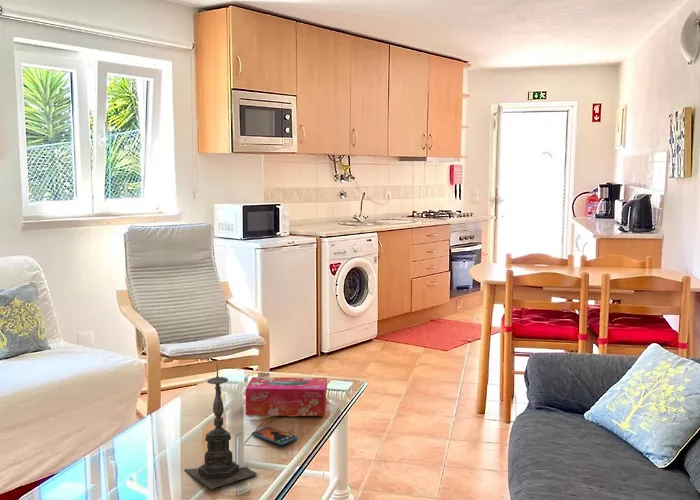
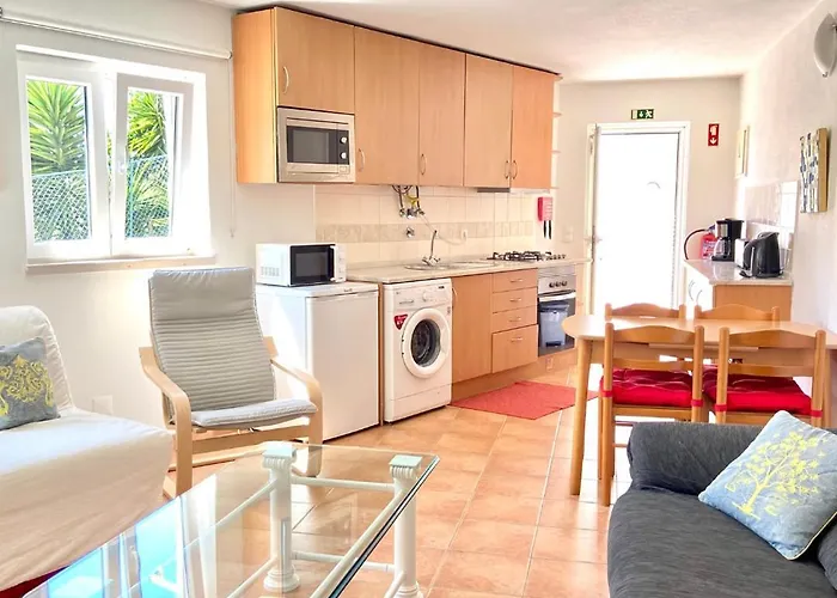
- tissue box [245,376,328,417]
- candle holder [184,362,258,490]
- smartphone [251,426,299,446]
